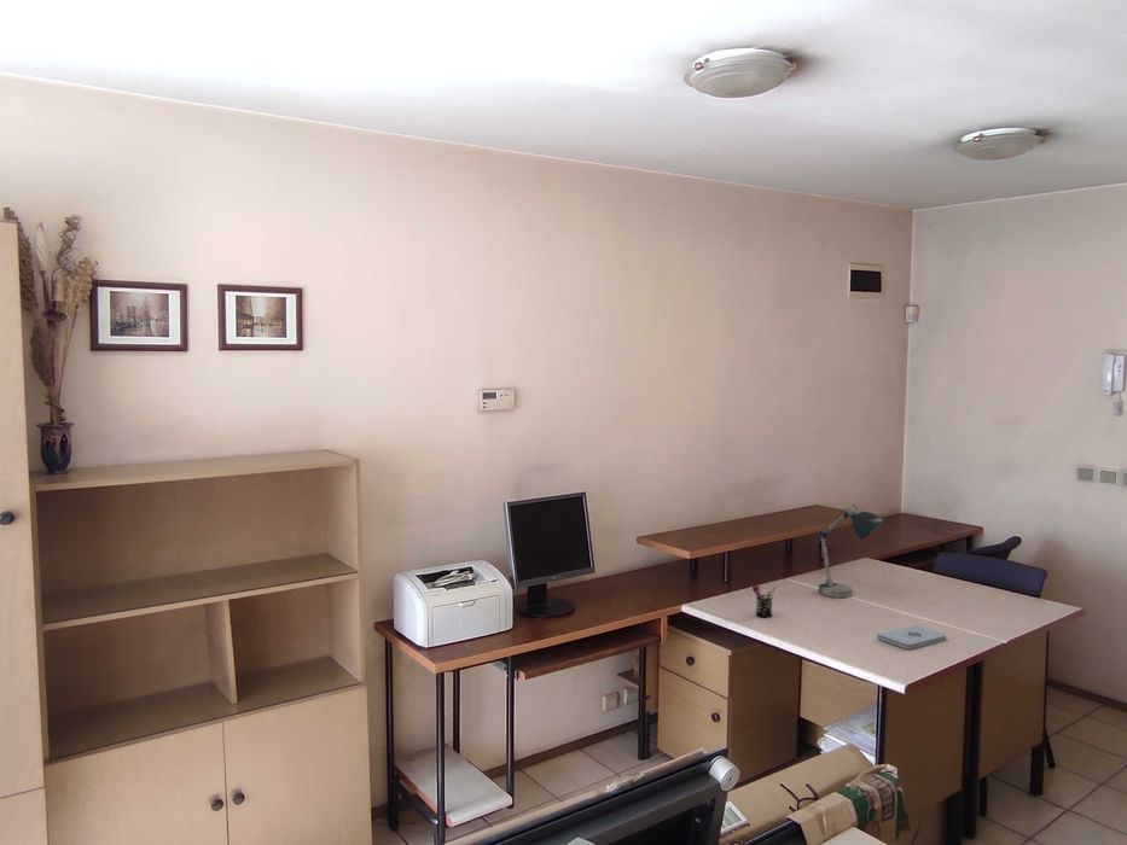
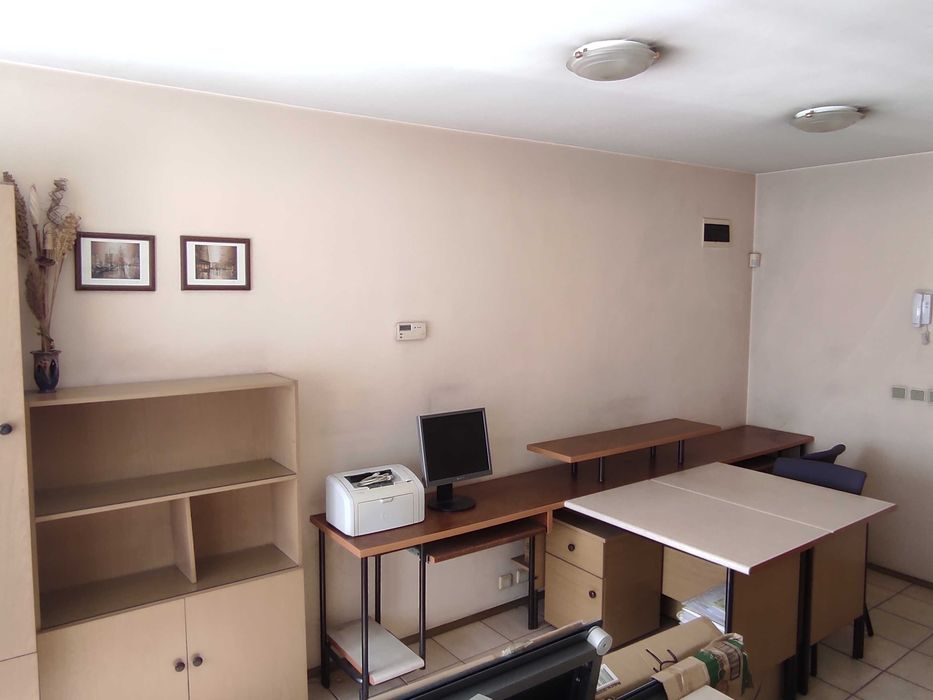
- notepad [876,624,948,651]
- pen holder [751,583,777,618]
- desk lamp [818,503,884,599]
